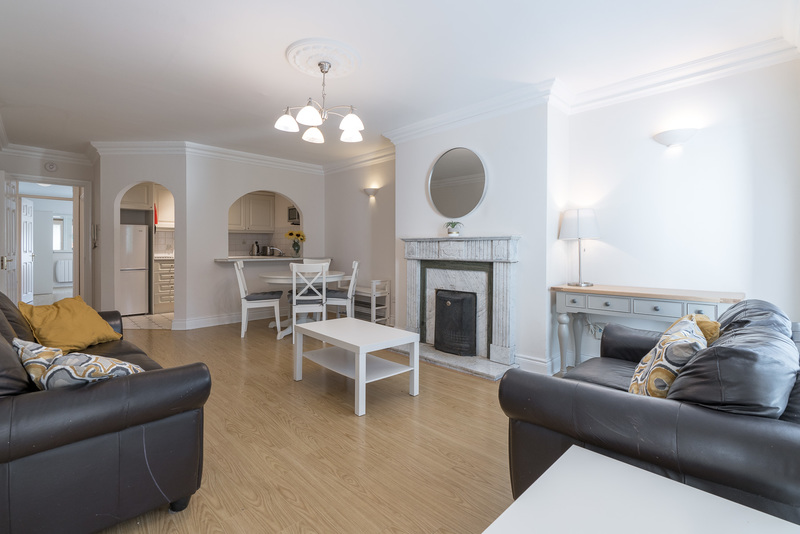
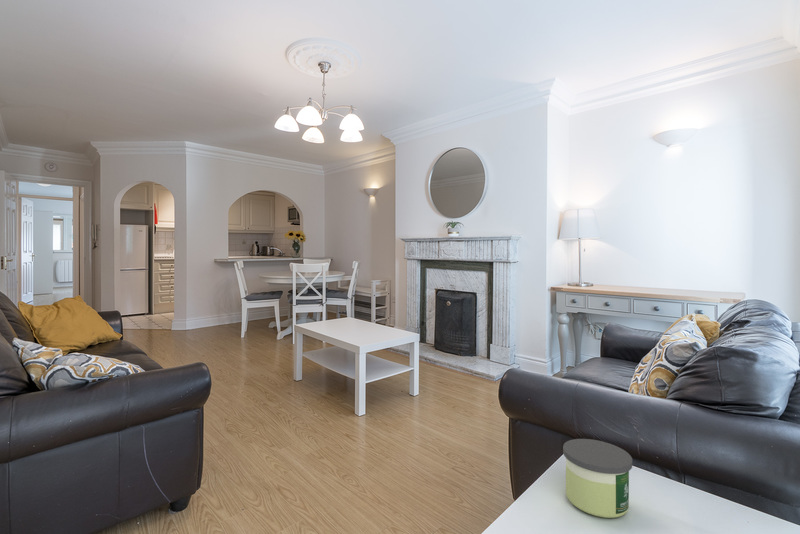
+ candle [562,438,633,519]
